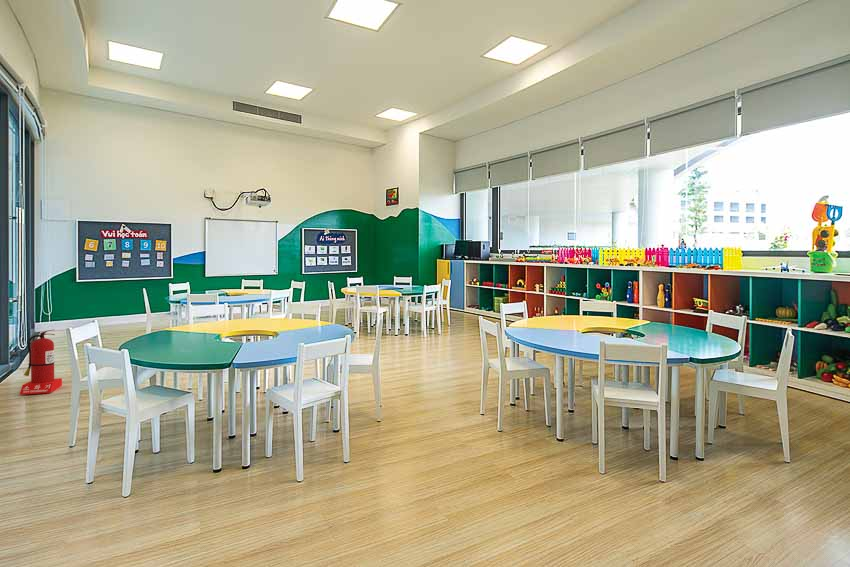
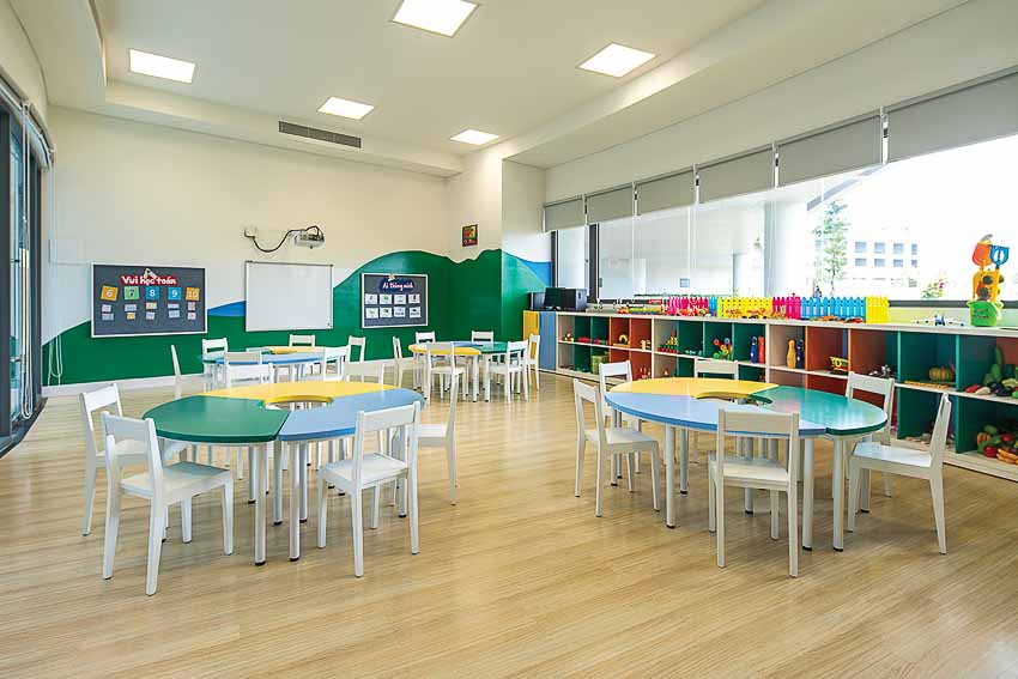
- fire extinguisher [18,329,63,396]
